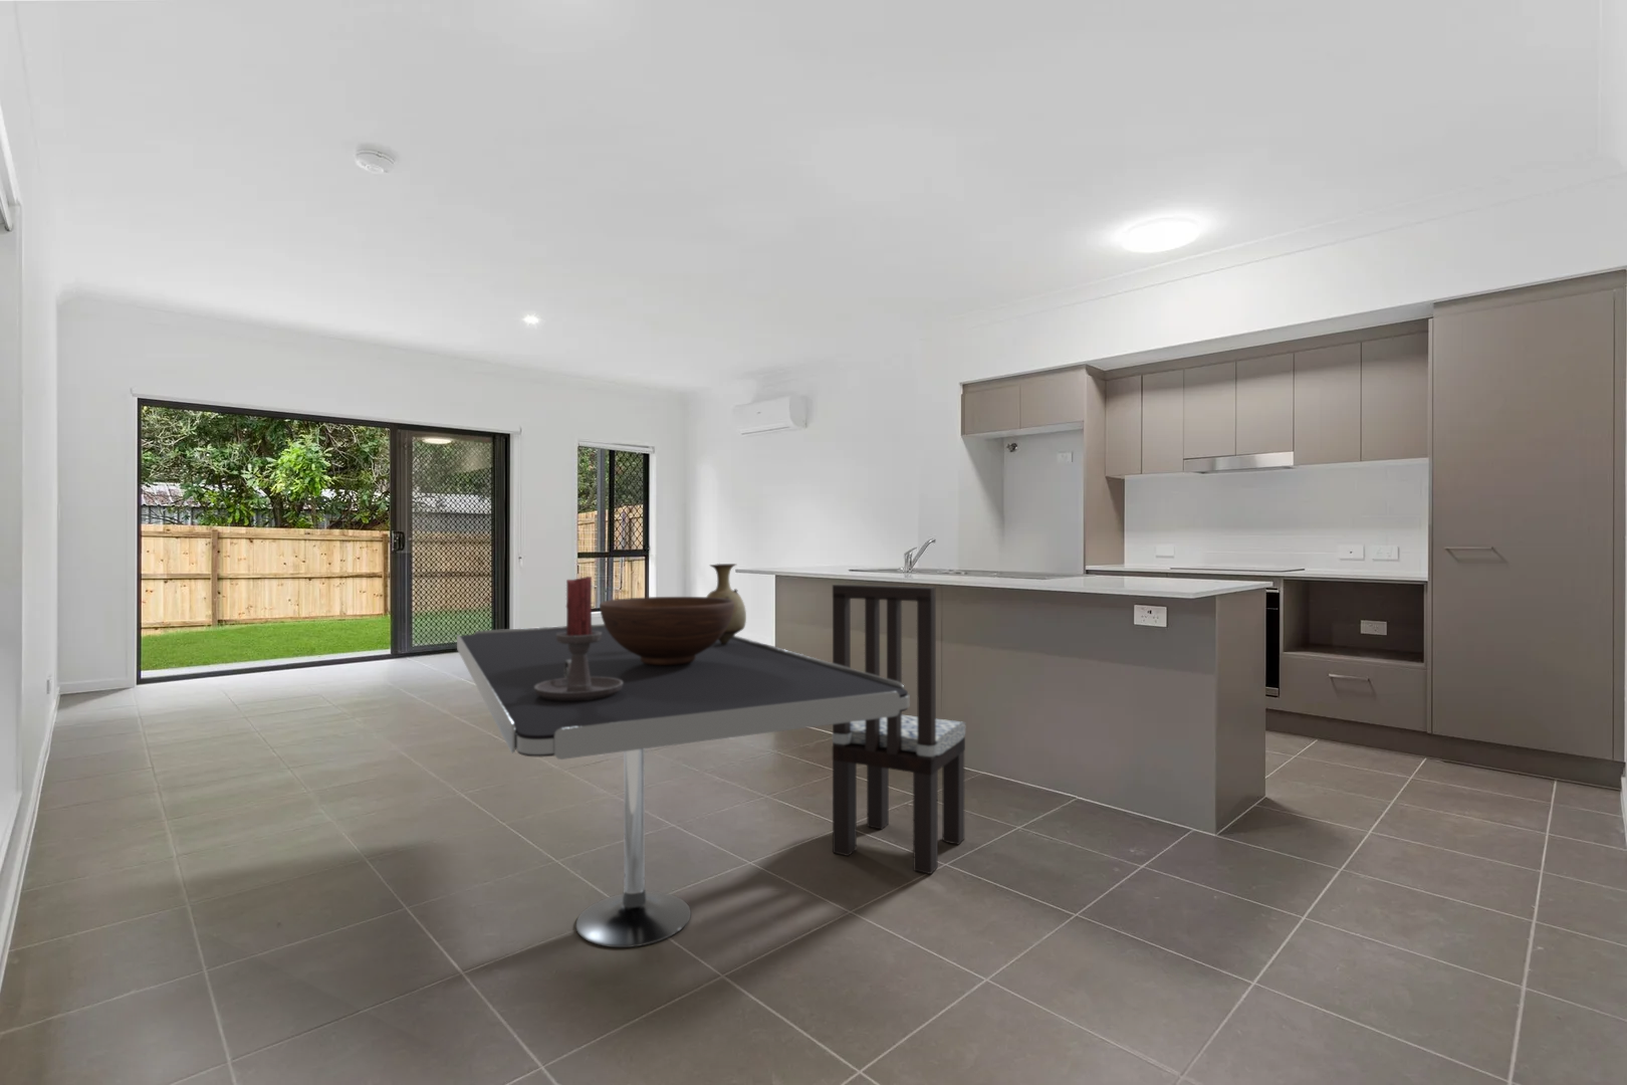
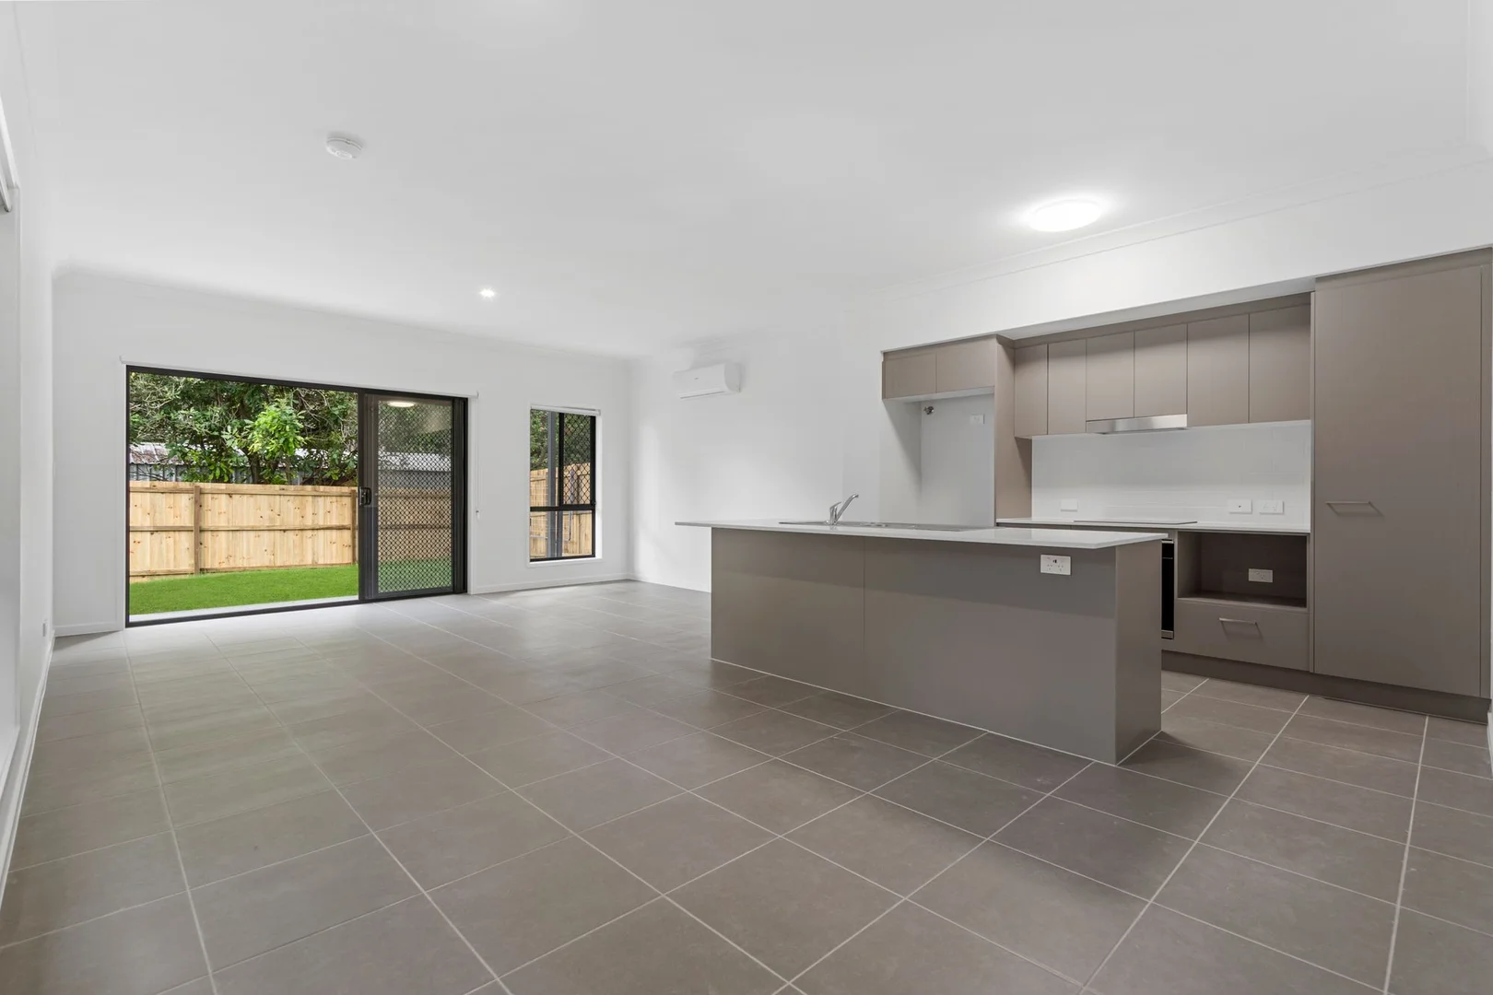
- vase [706,563,747,643]
- fruit bowl [598,596,734,665]
- dining table [456,622,910,948]
- candle holder [534,575,622,701]
- dining chair [832,584,966,876]
